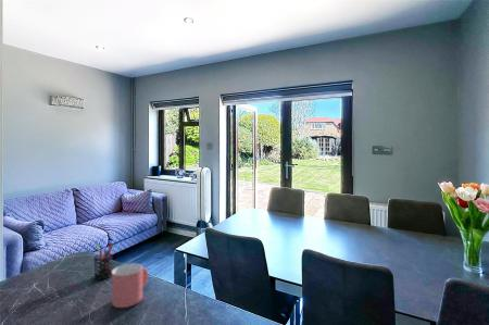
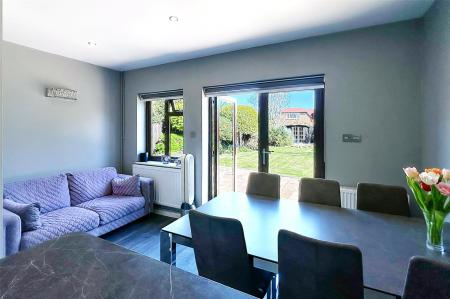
- pen holder [92,241,115,280]
- mug [111,262,149,309]
